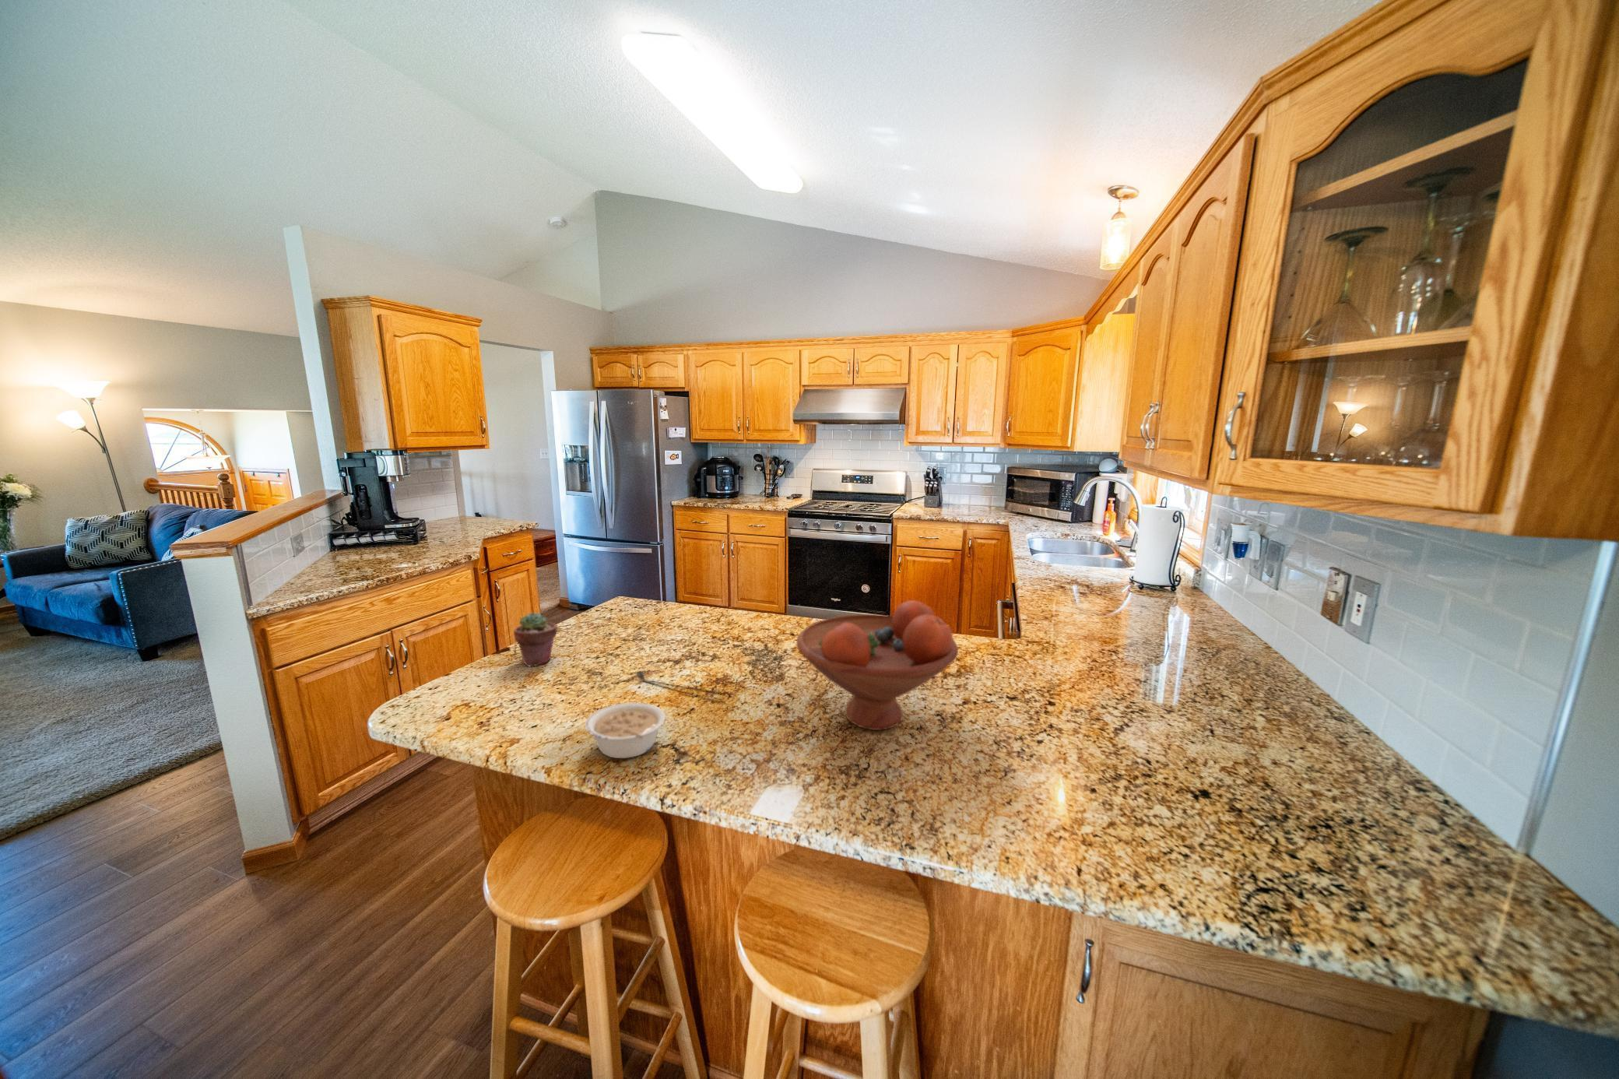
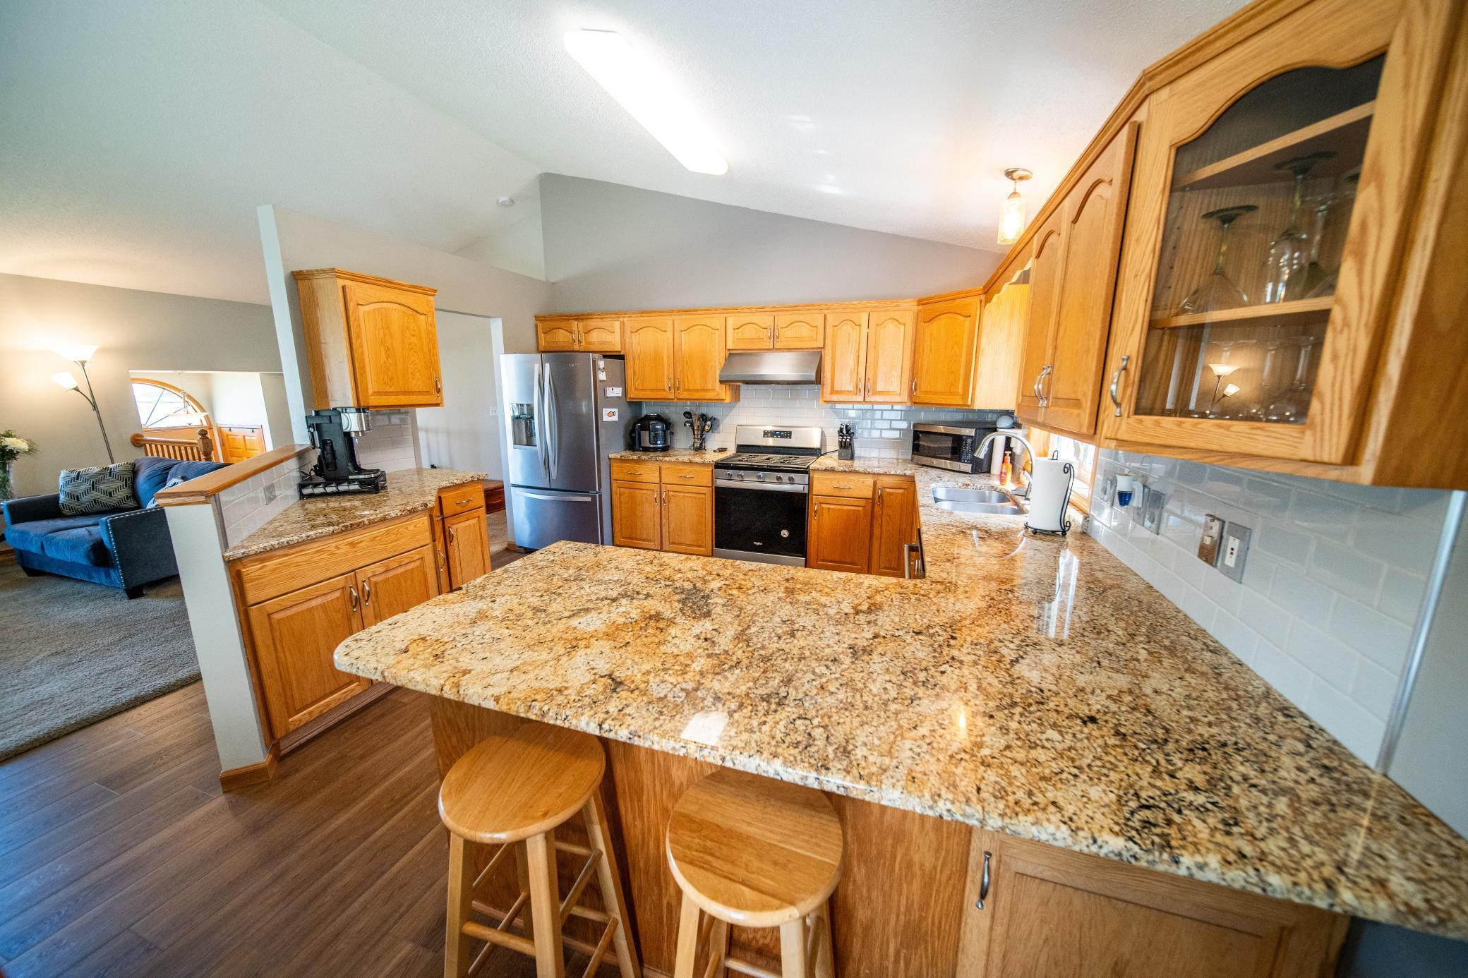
- potted succulent [513,612,559,667]
- stirrer [636,671,726,696]
- legume [585,701,667,759]
- fruit bowl [796,600,959,731]
